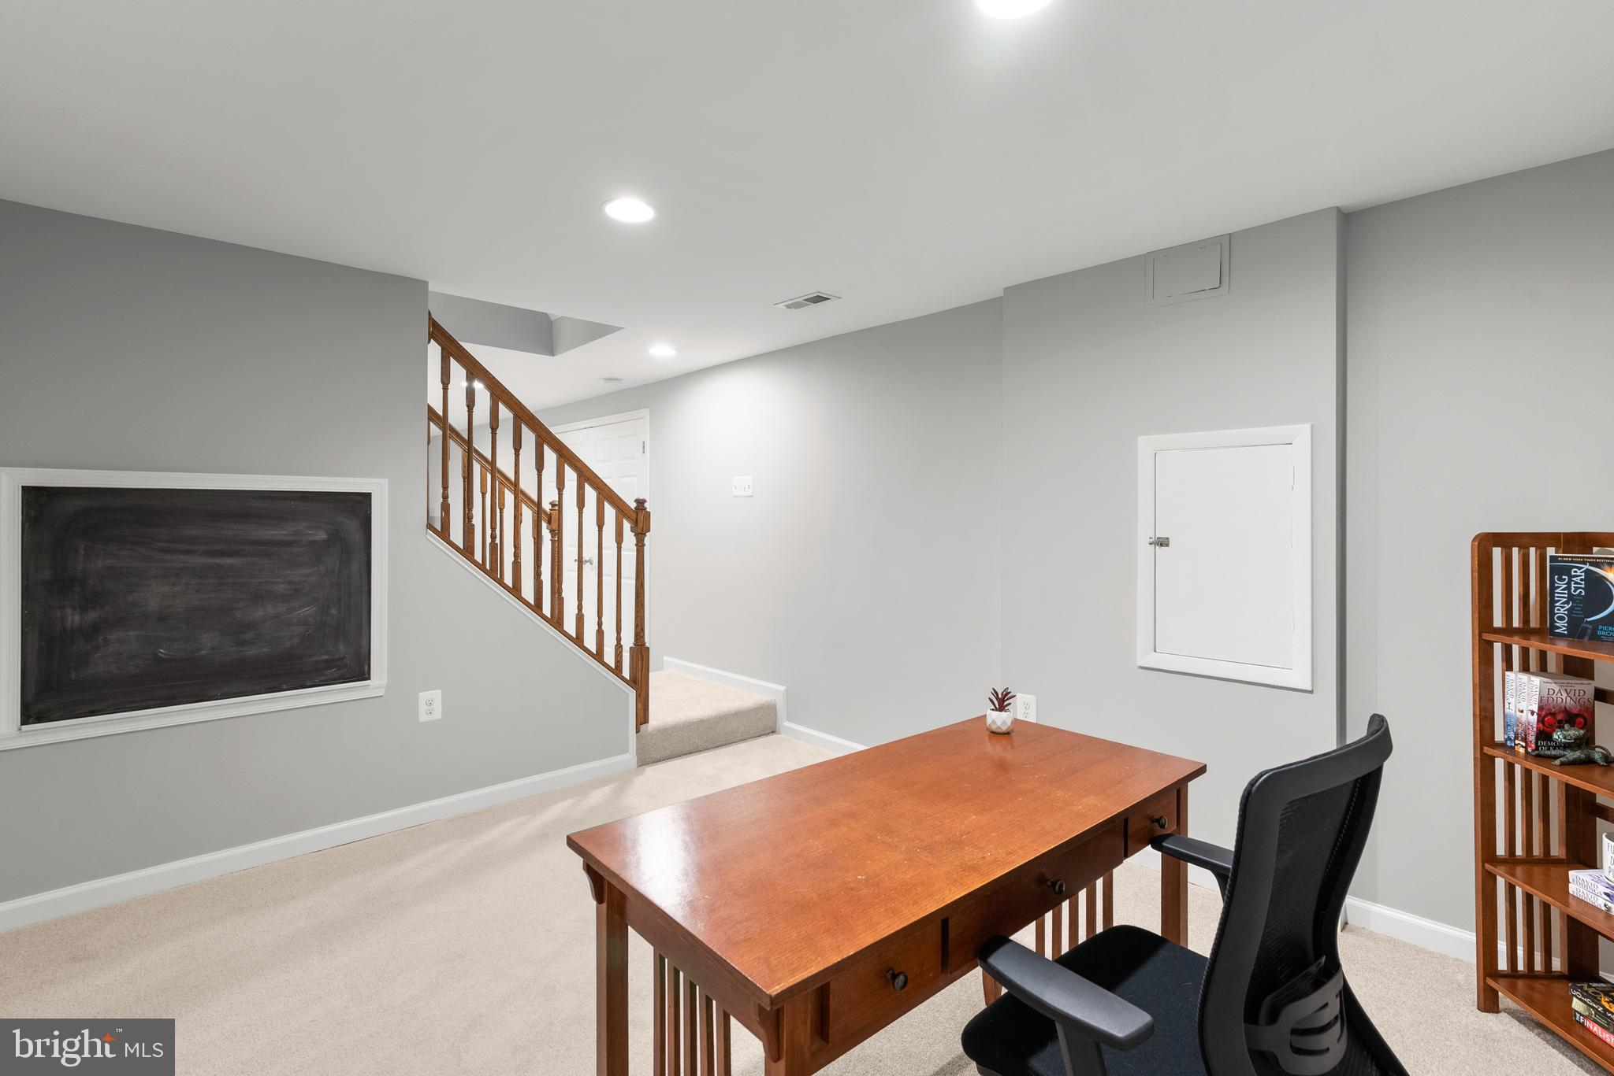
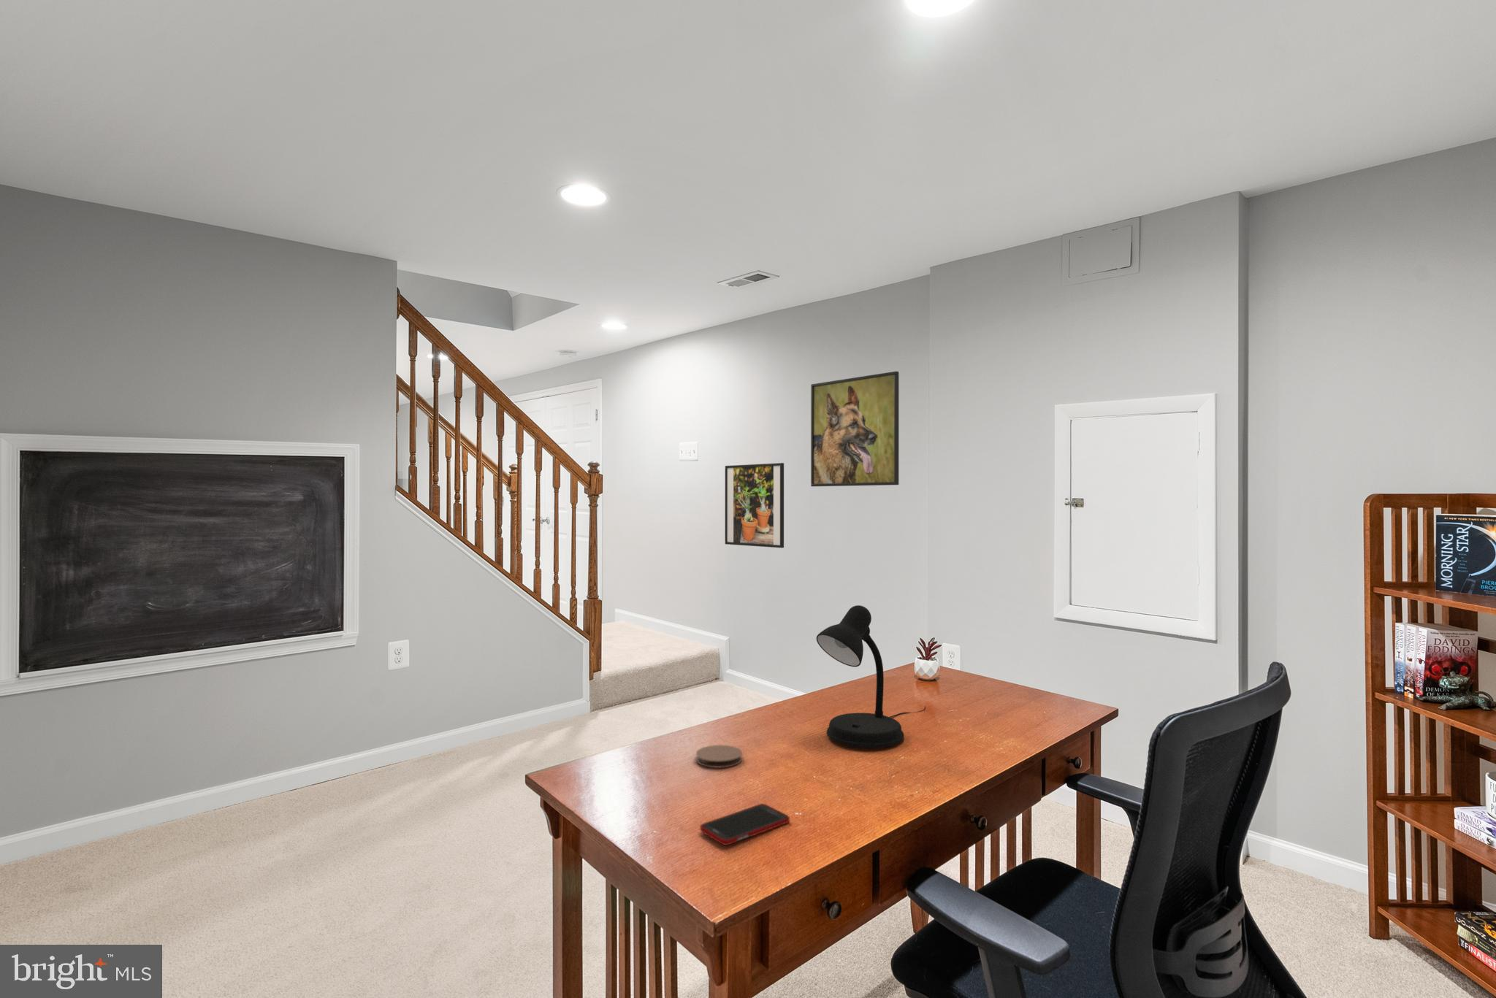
+ cell phone [700,803,791,847]
+ desk lamp [815,605,927,749]
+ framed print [810,371,899,487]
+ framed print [725,462,784,548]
+ coaster [695,744,743,769]
